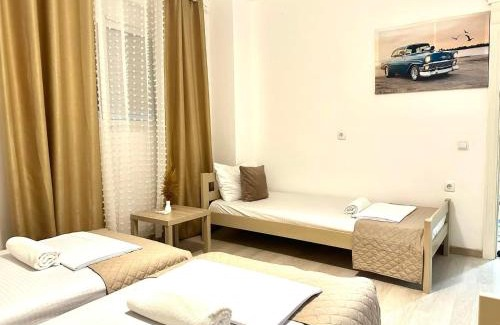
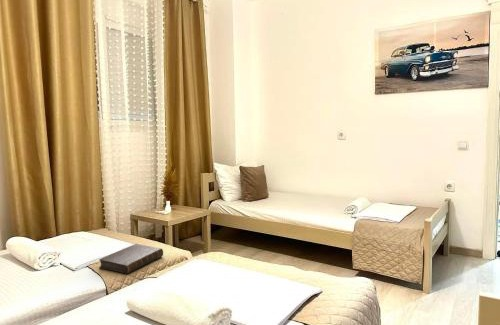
+ book [98,243,164,275]
